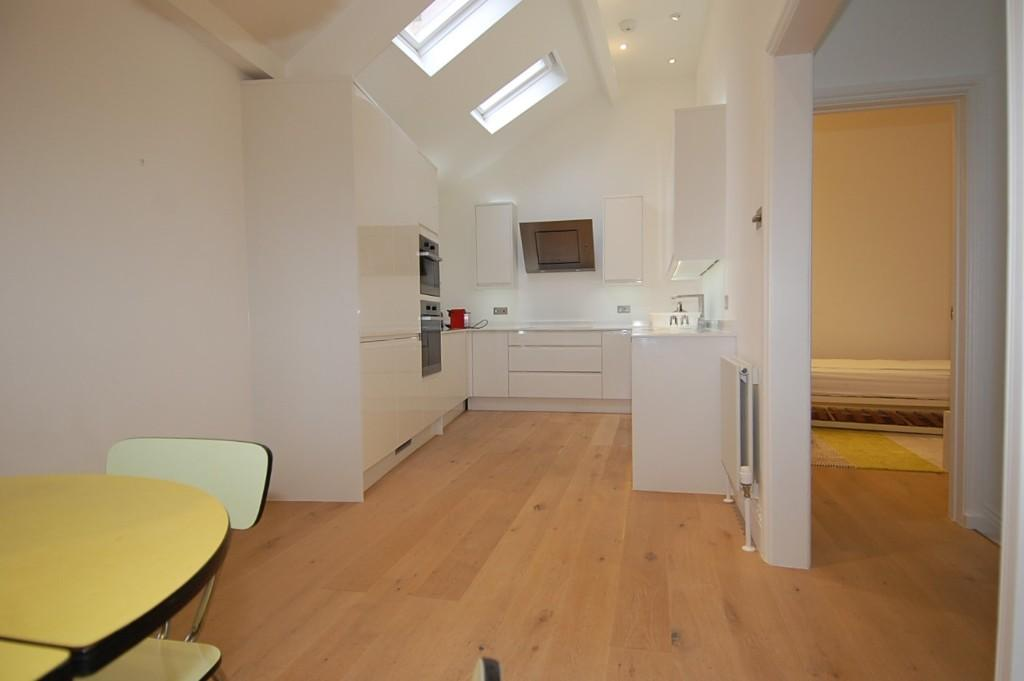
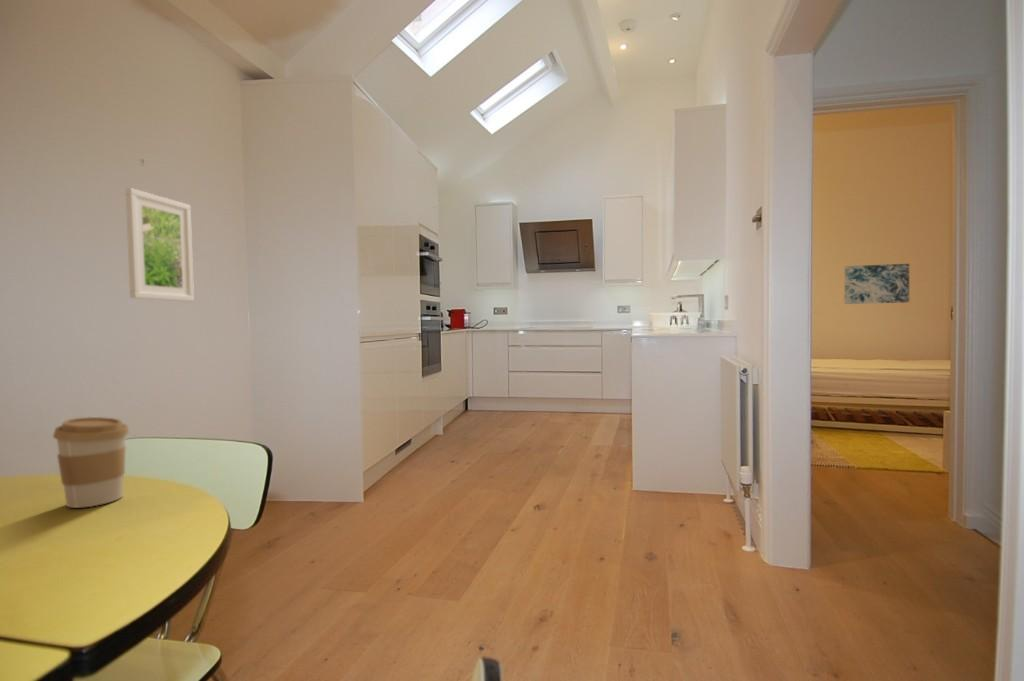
+ wall art [844,263,910,305]
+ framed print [125,187,195,302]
+ coffee cup [52,416,130,509]
